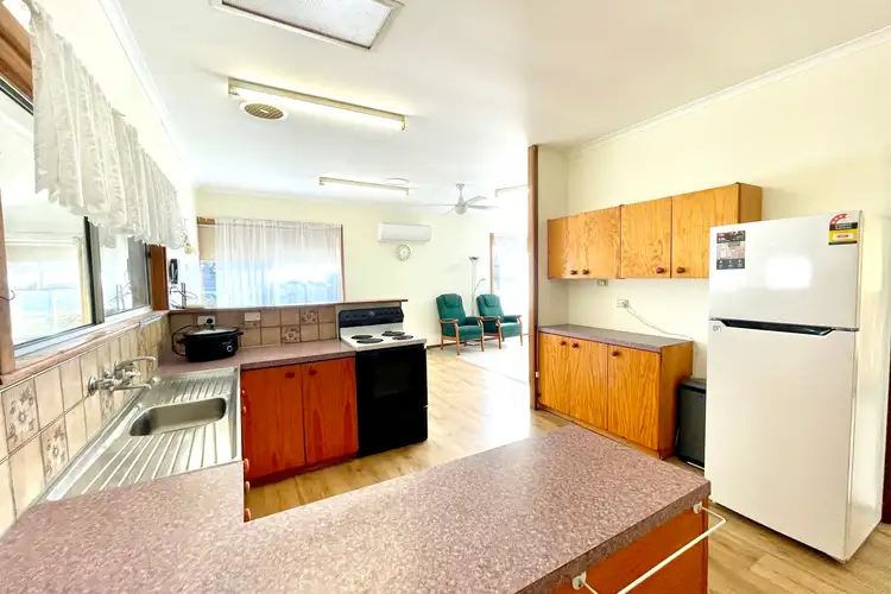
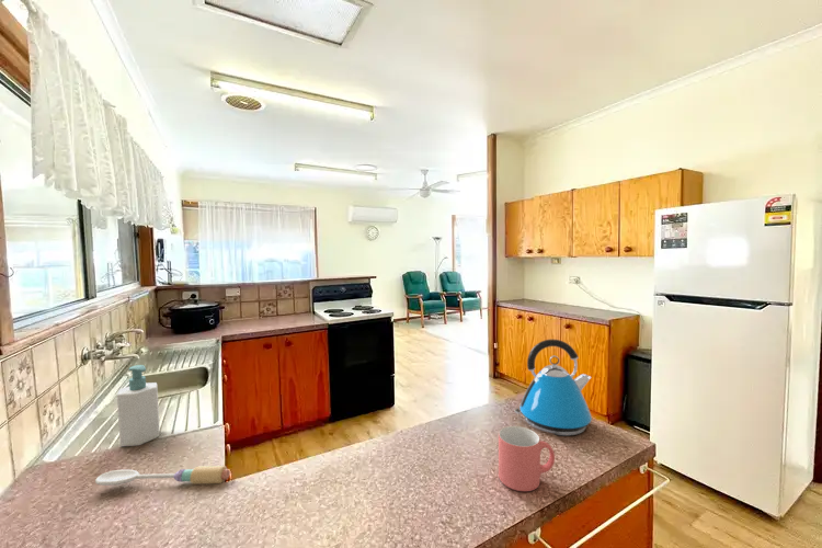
+ spoon [94,465,231,487]
+ kettle [513,339,593,436]
+ soap bottle [116,364,161,447]
+ mug [498,425,556,492]
